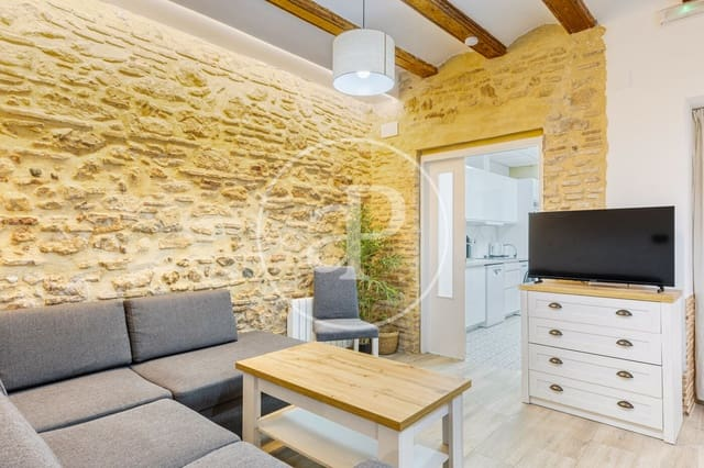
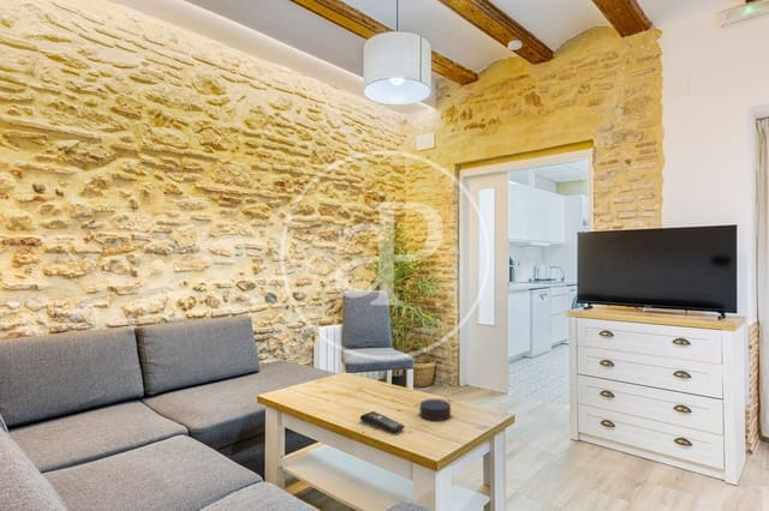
+ remote control [359,410,406,434]
+ candle [417,398,452,422]
